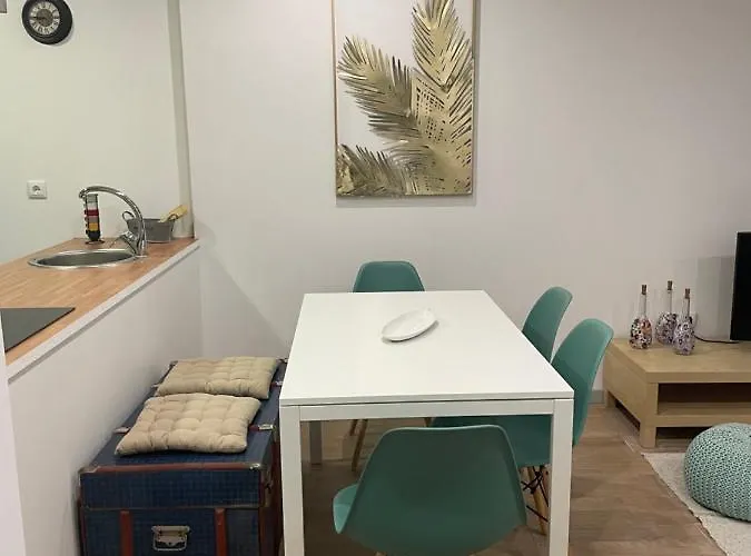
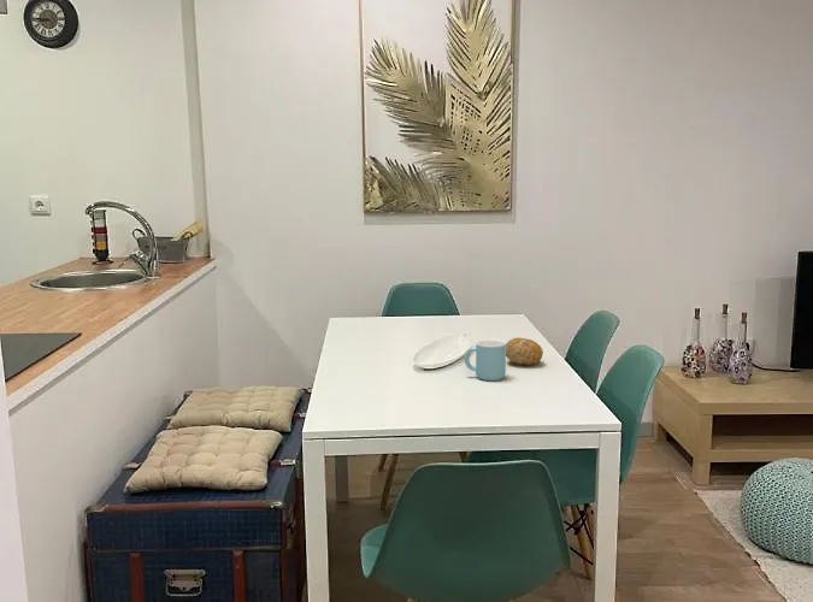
+ mug [464,338,507,382]
+ fruit [506,336,544,366]
